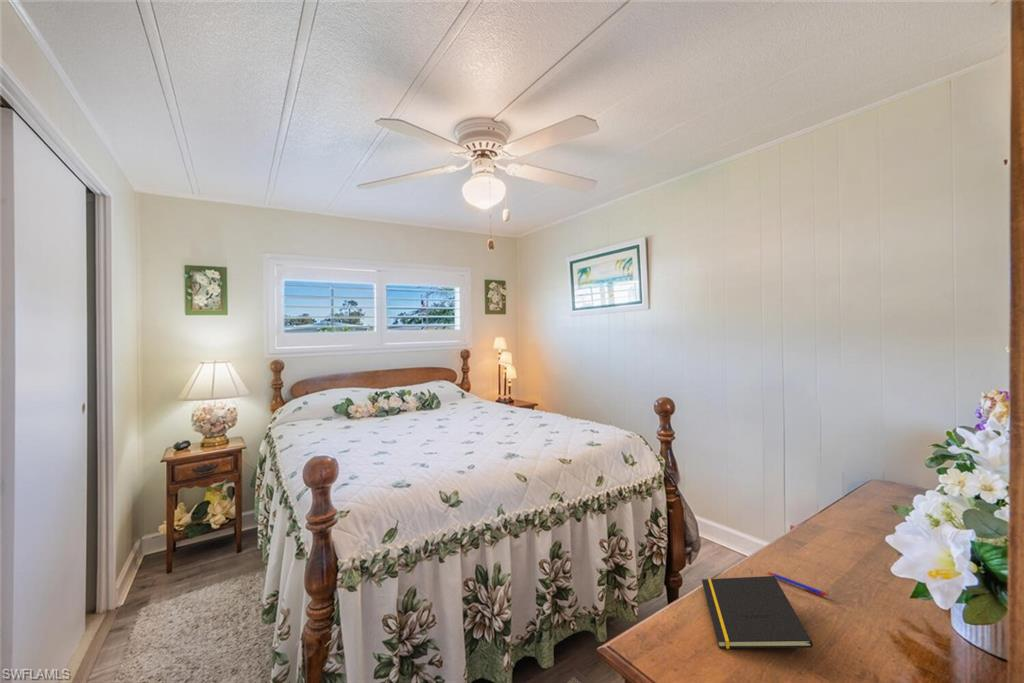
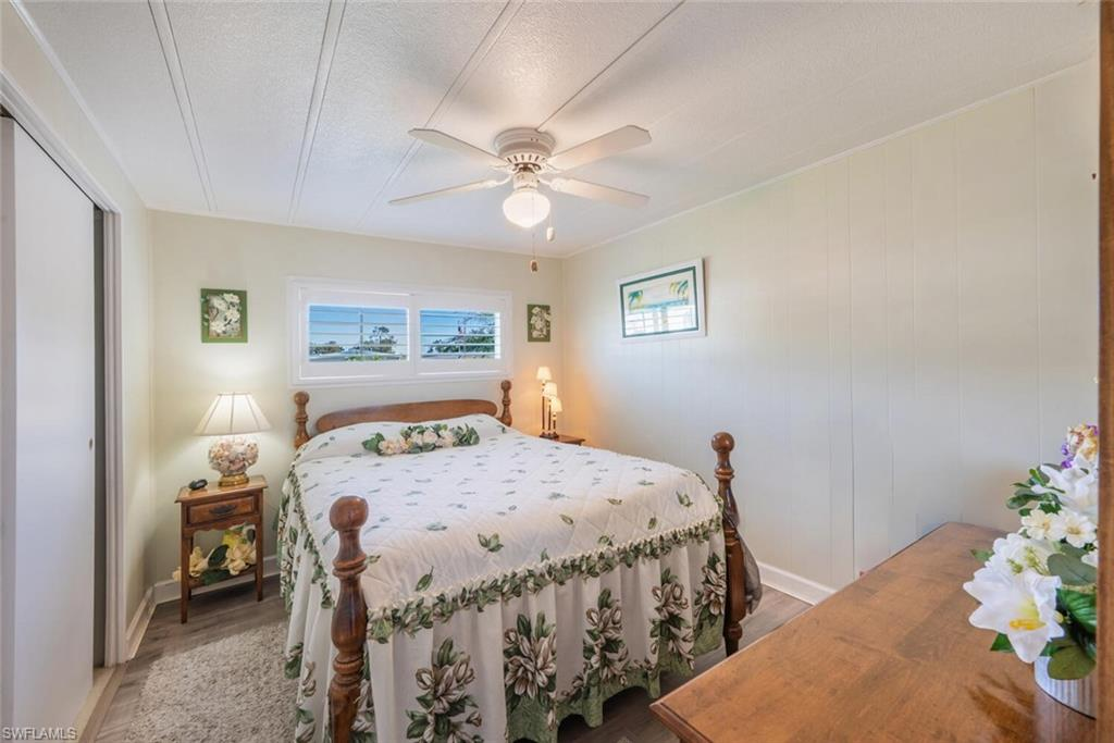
- notepad [701,575,814,650]
- pen [765,571,830,598]
